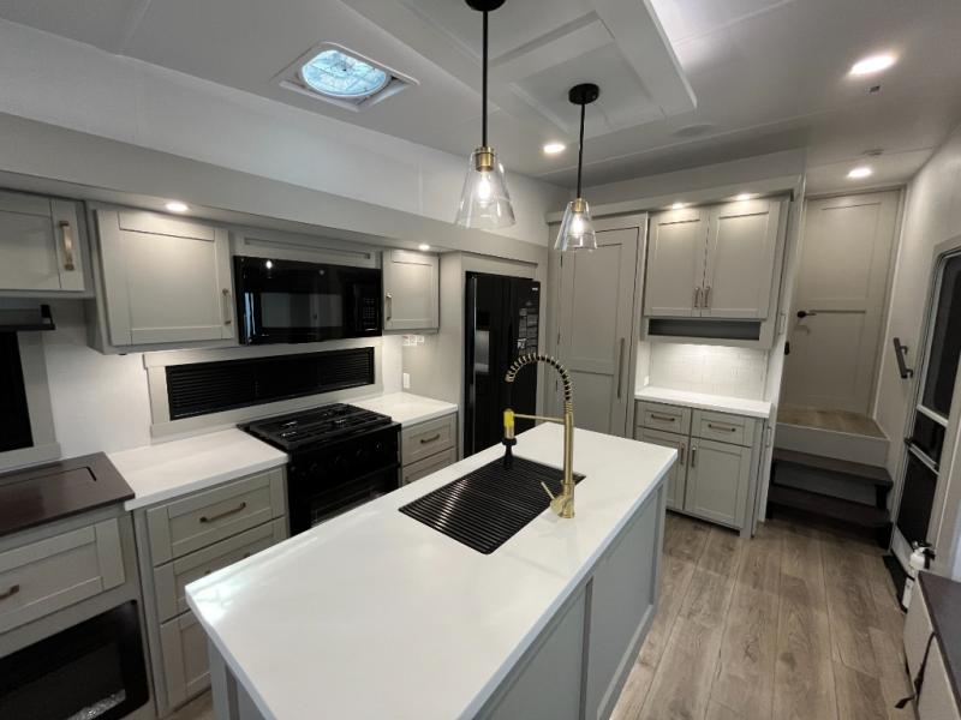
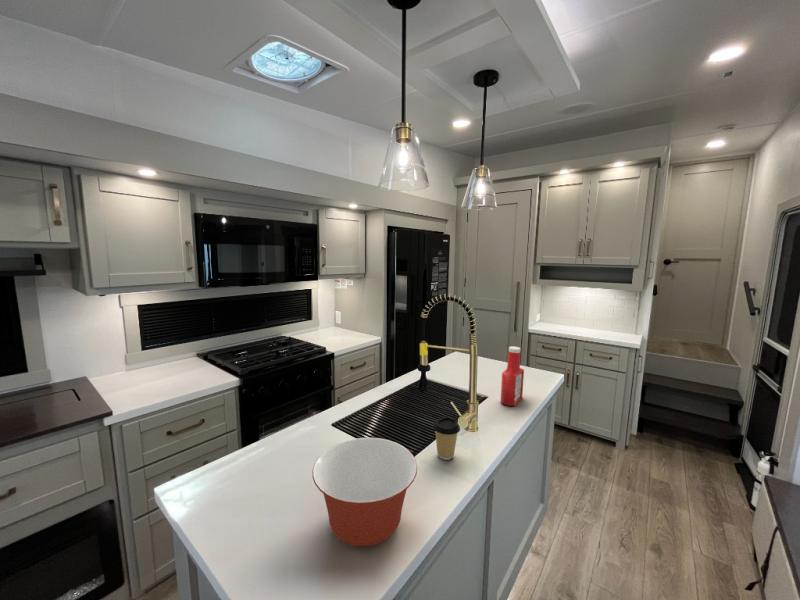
+ soap bottle [499,345,525,407]
+ coffee cup [432,416,461,461]
+ mixing bowl [311,437,418,547]
